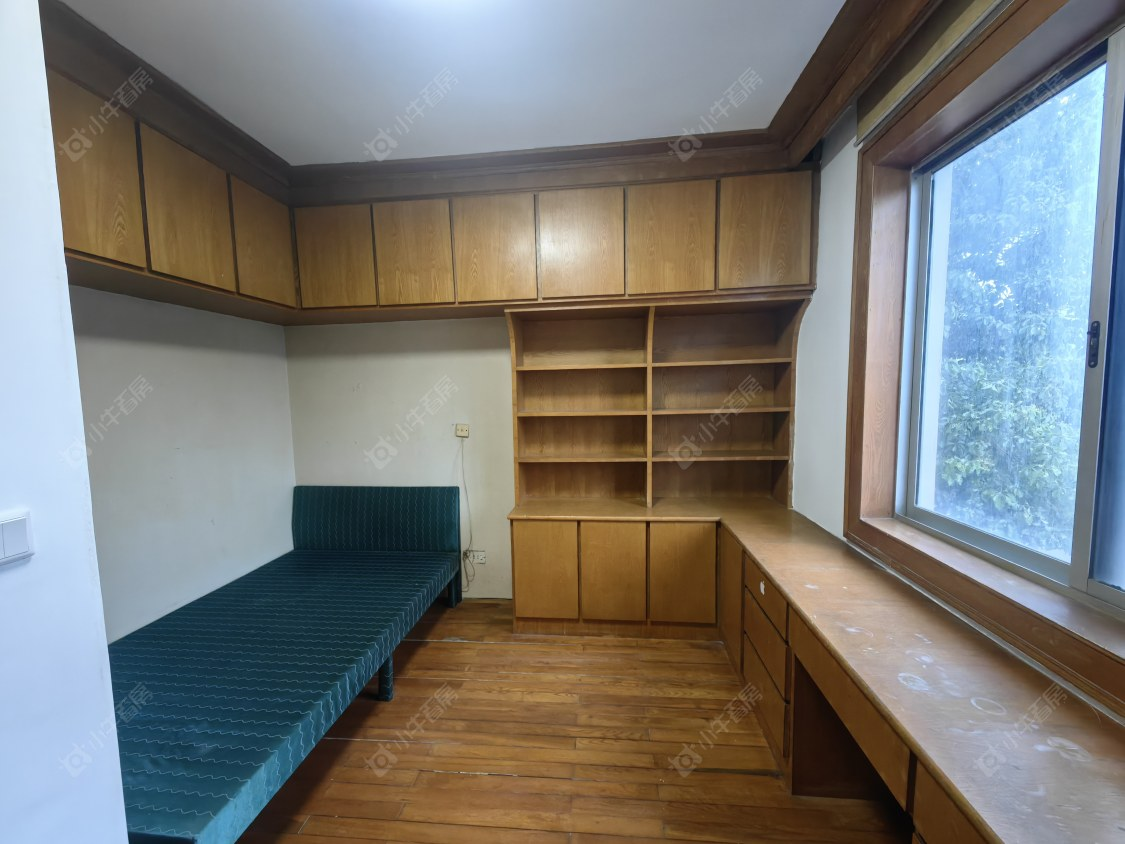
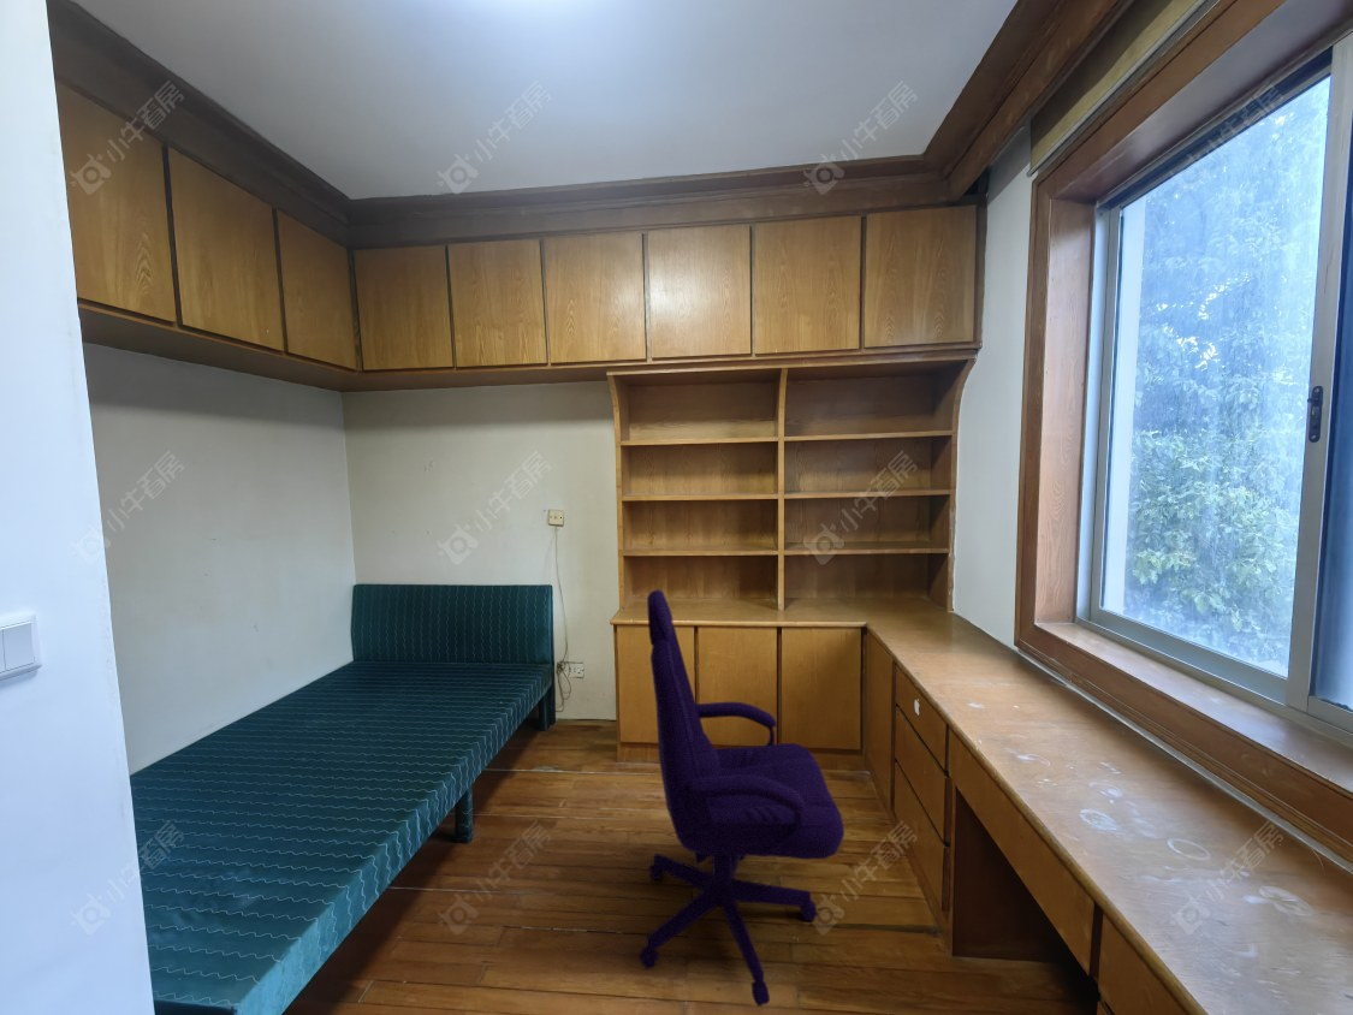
+ office chair [639,588,845,1008]
